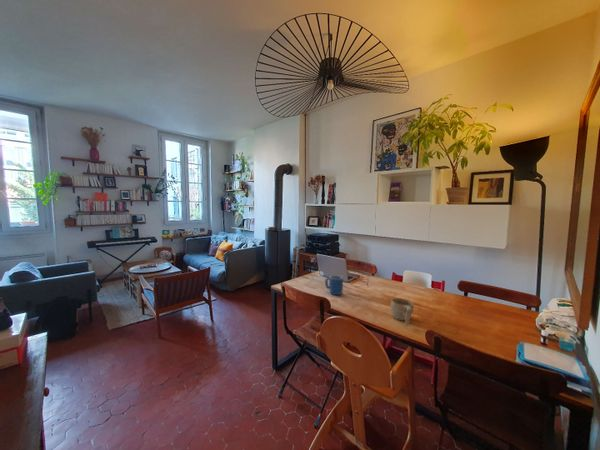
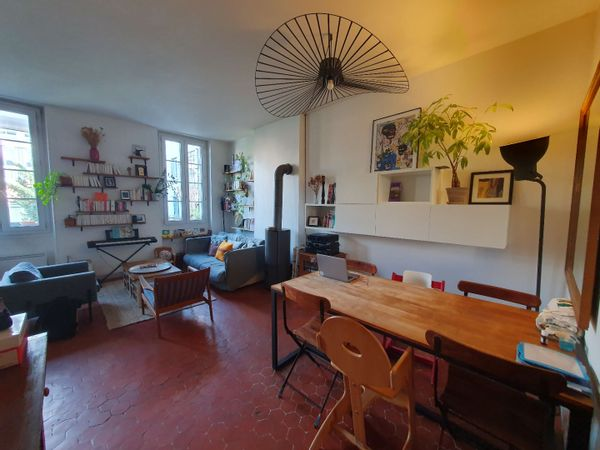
- cup [390,297,415,327]
- mug [324,274,344,296]
